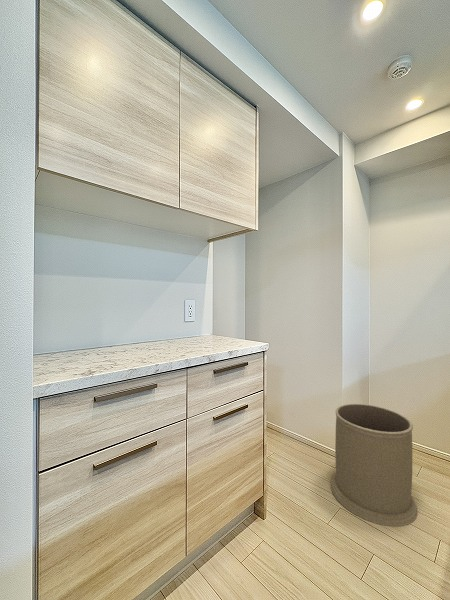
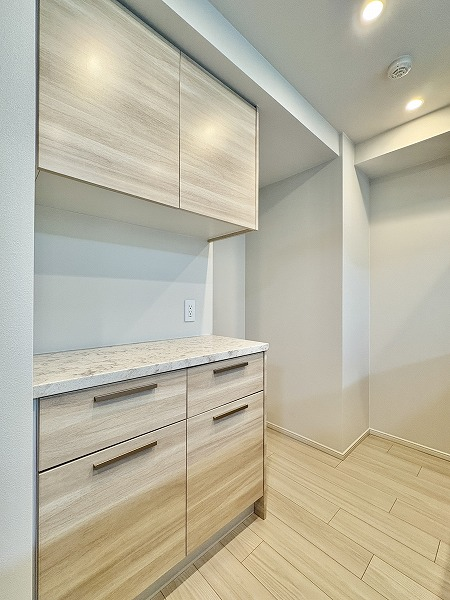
- trash can [330,403,419,528]
